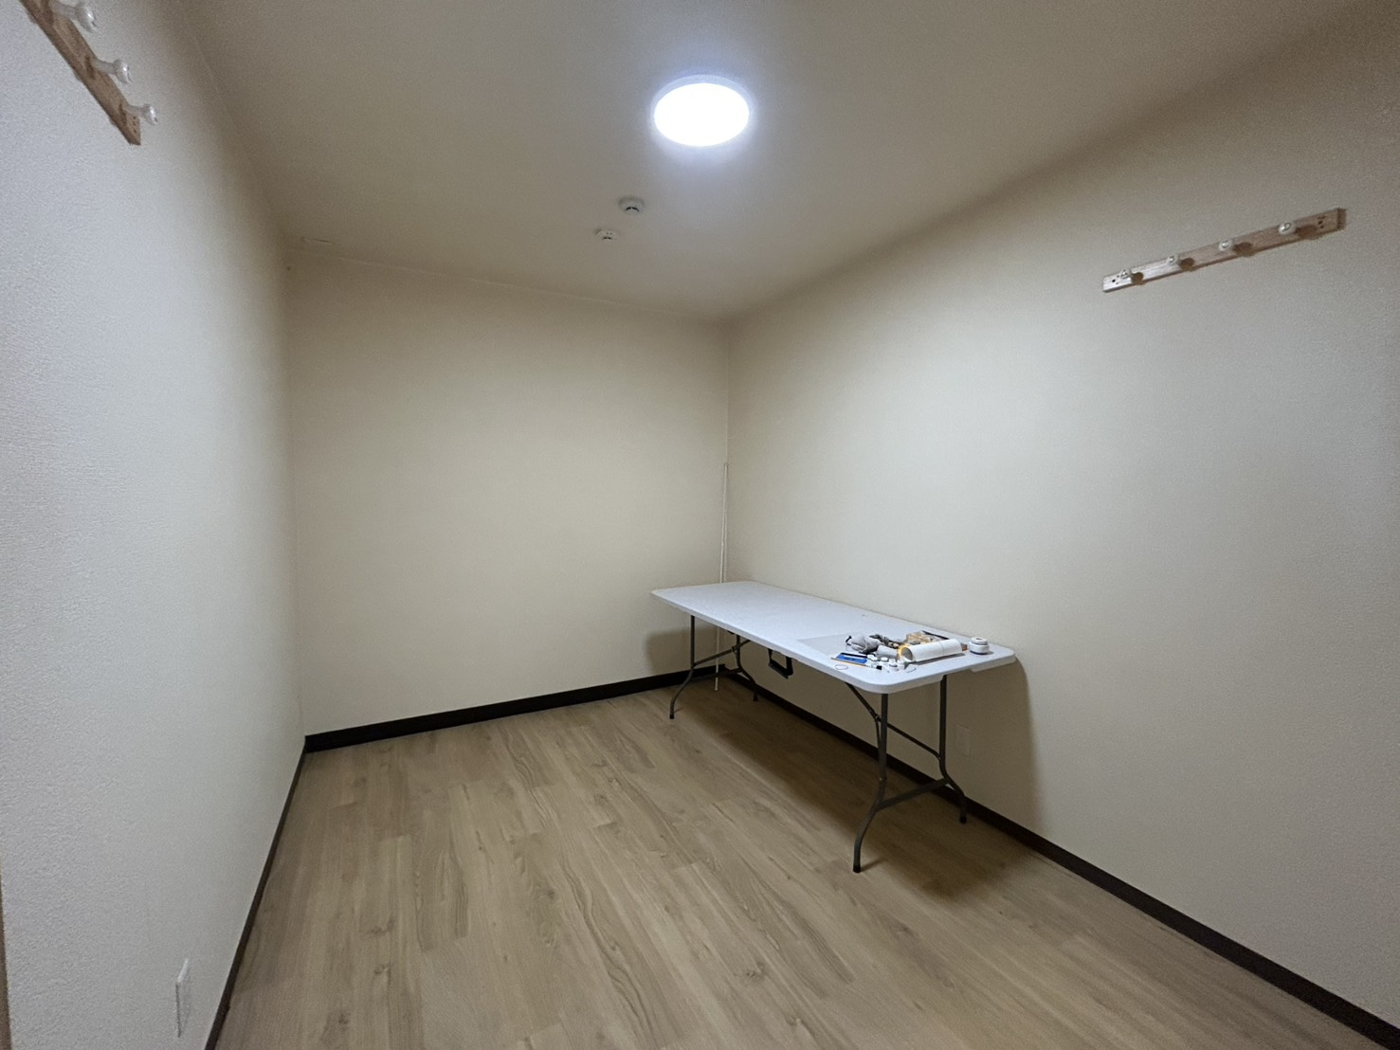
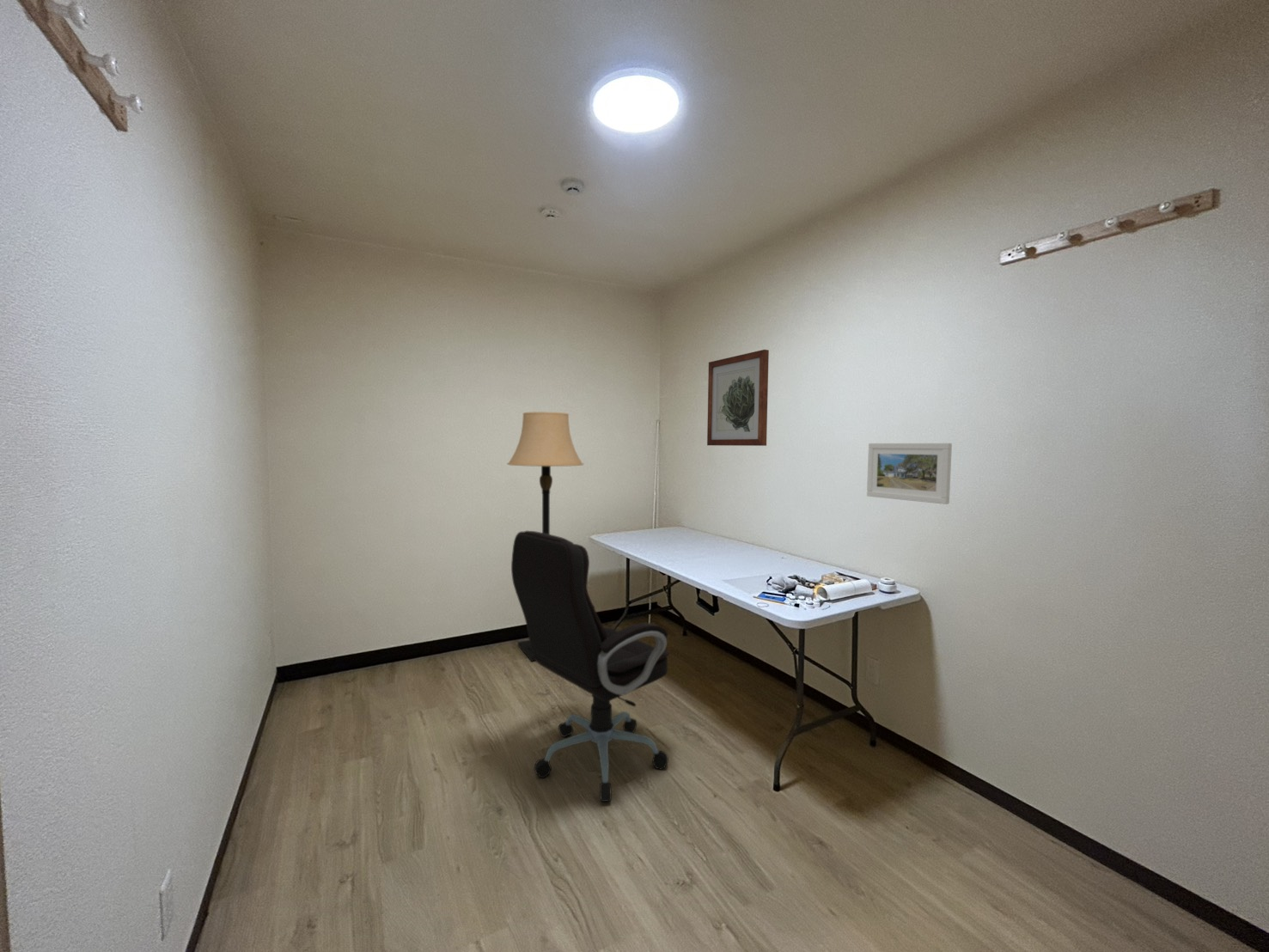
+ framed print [866,442,953,505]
+ office chair [510,530,670,802]
+ wall art [706,349,770,447]
+ lamp [506,411,585,662]
